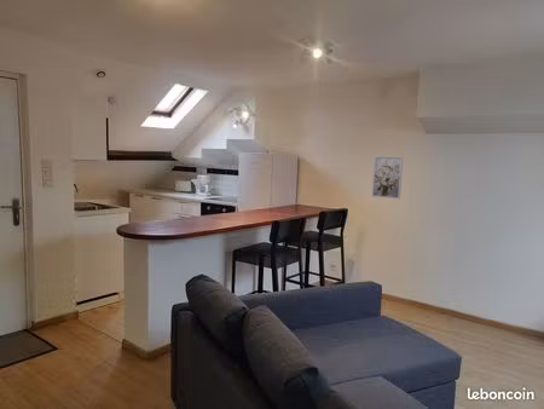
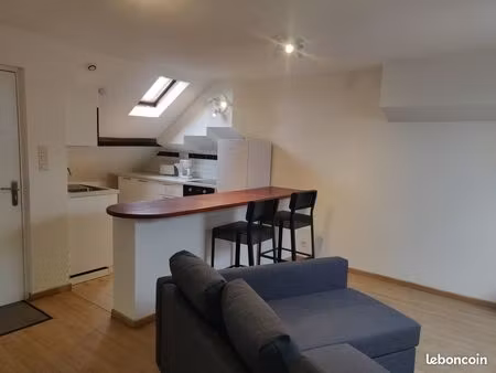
- wall art [371,155,404,200]
